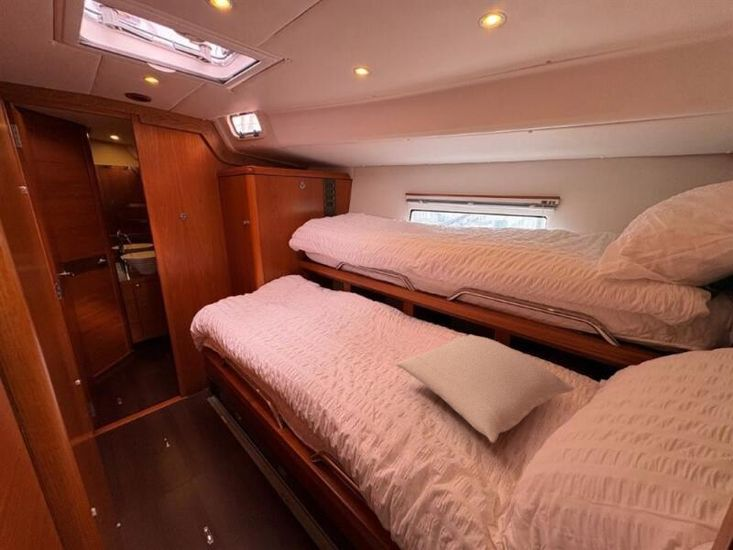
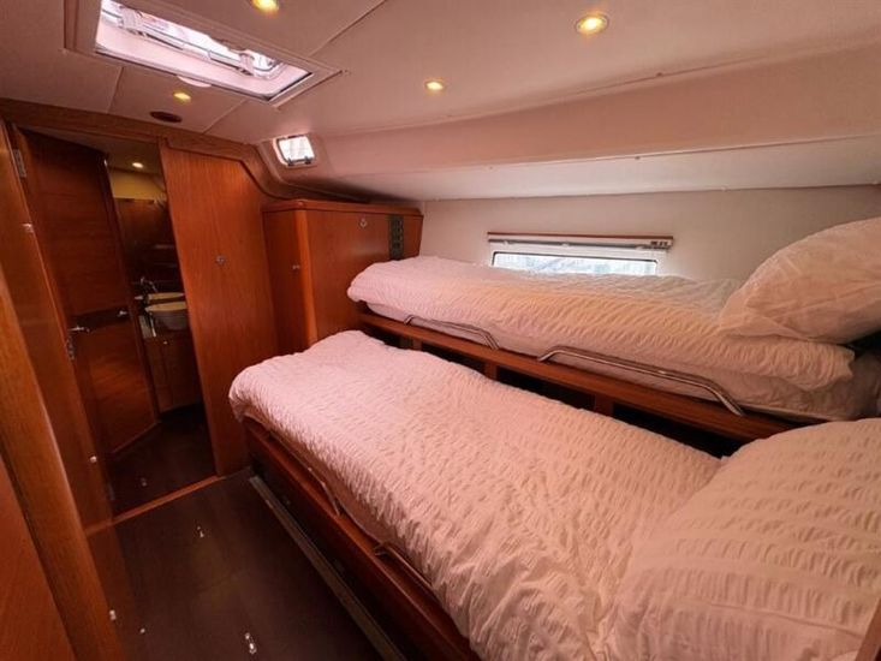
- pillow [395,333,575,444]
